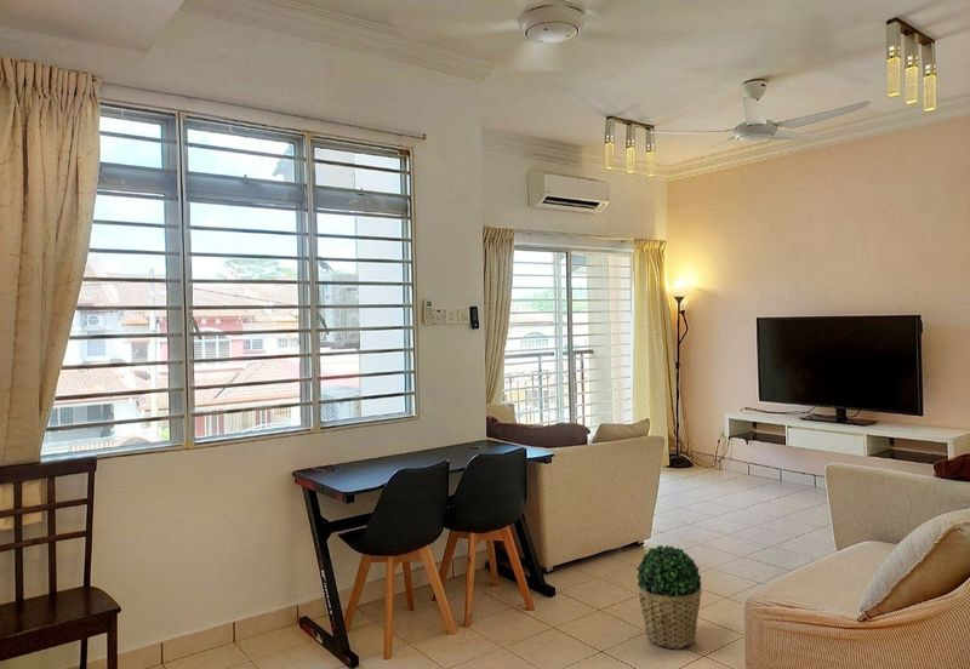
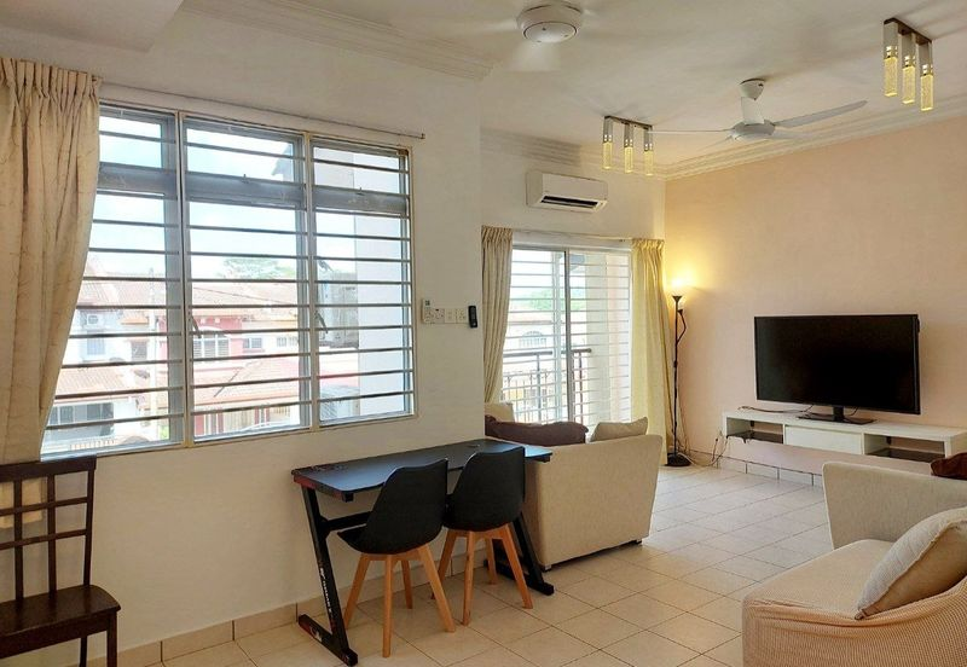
- potted plant [635,544,703,650]
